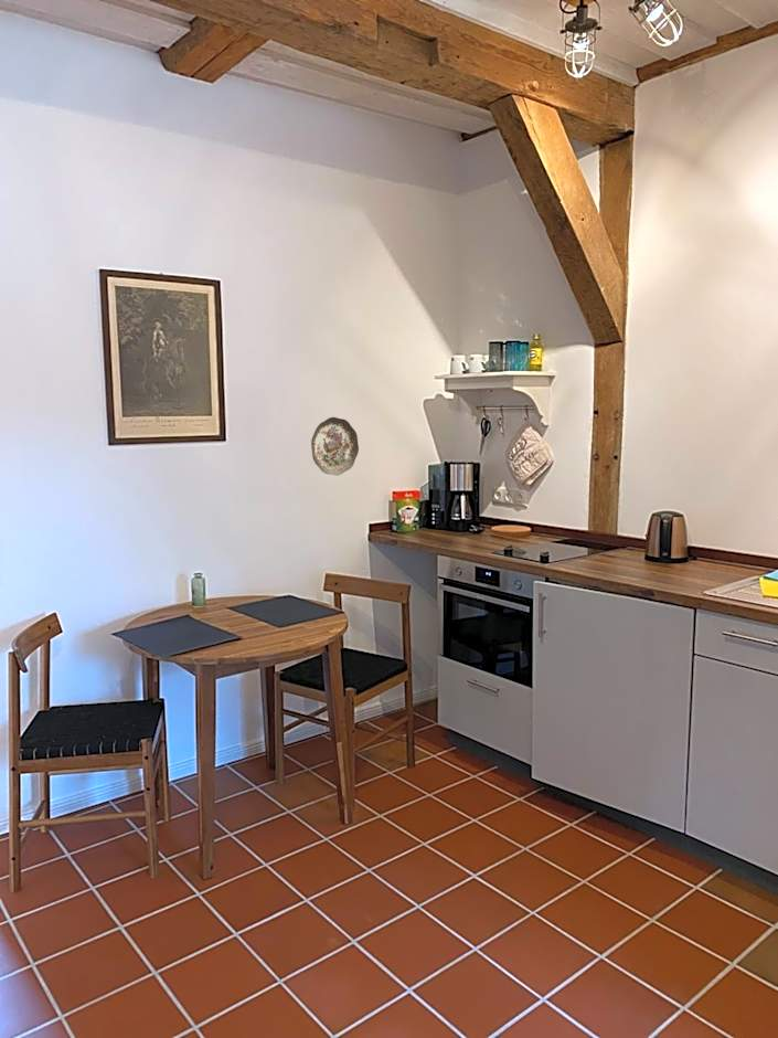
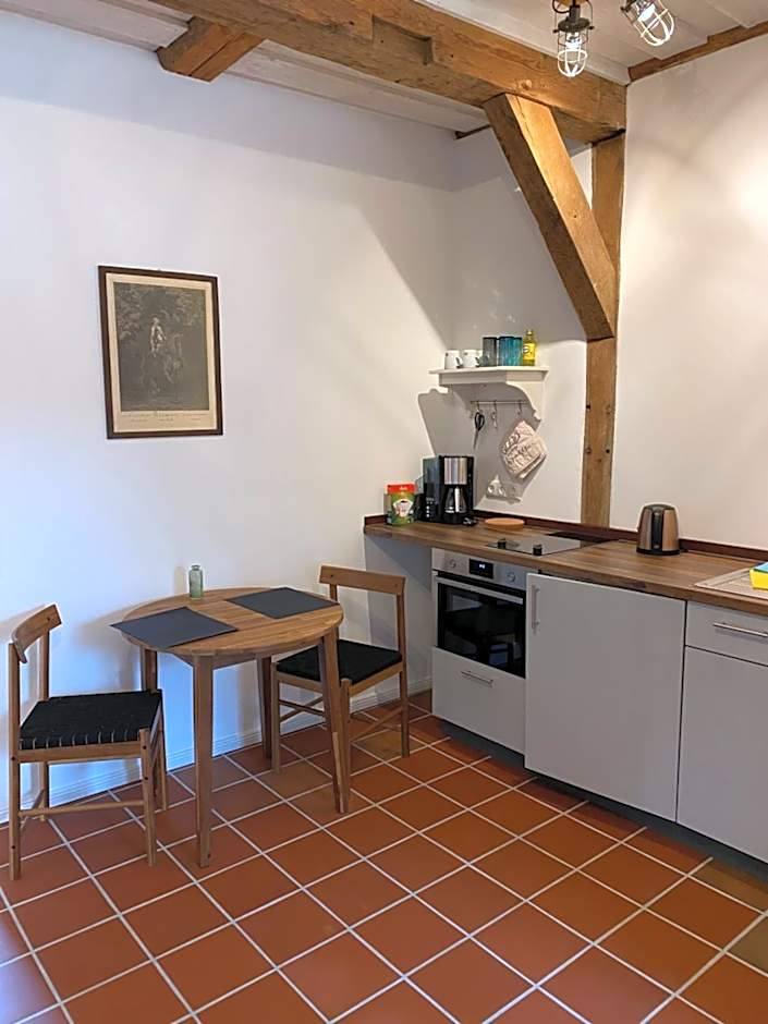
- decorative plate [310,416,360,476]
